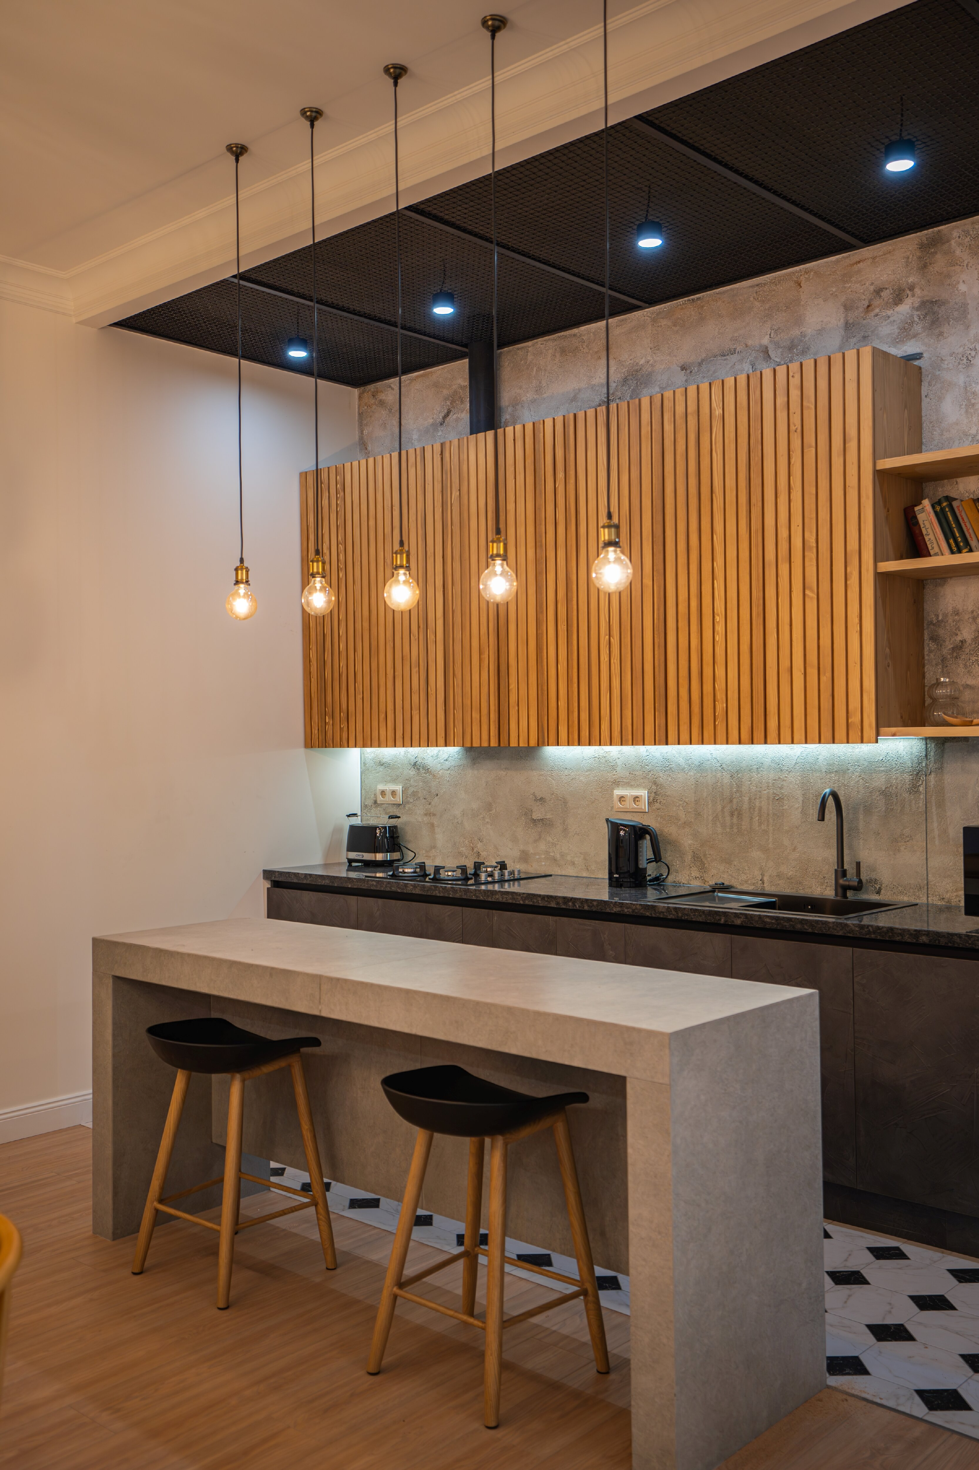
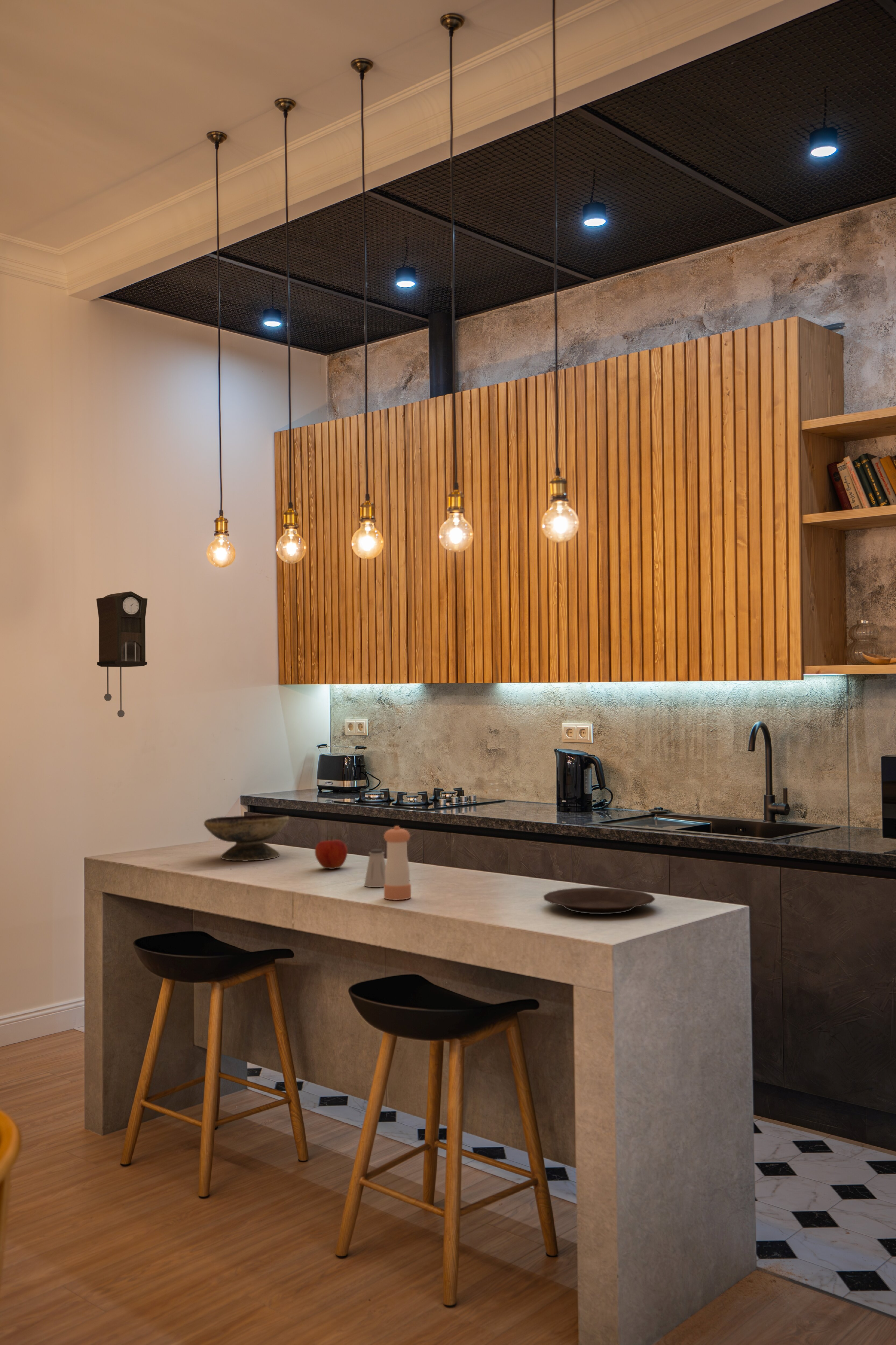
+ saltshaker [364,849,386,888]
+ apple [314,836,348,869]
+ plate [543,887,655,915]
+ pendulum clock [96,591,148,717]
+ decorative bowl [203,814,289,861]
+ pepper shaker [383,826,412,900]
